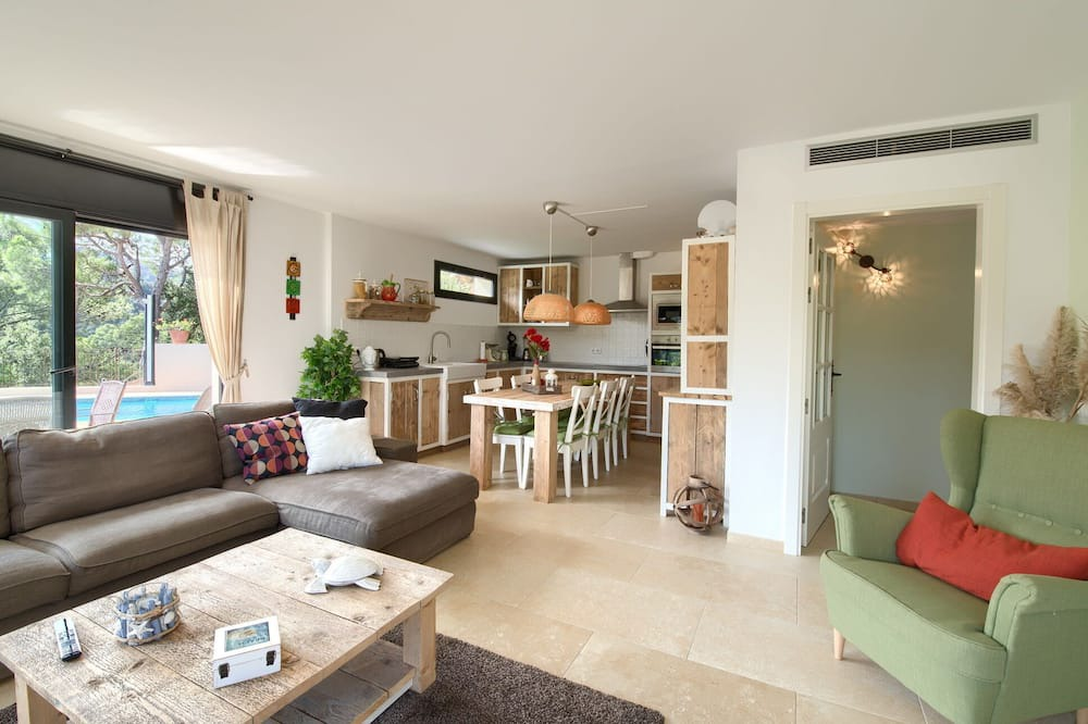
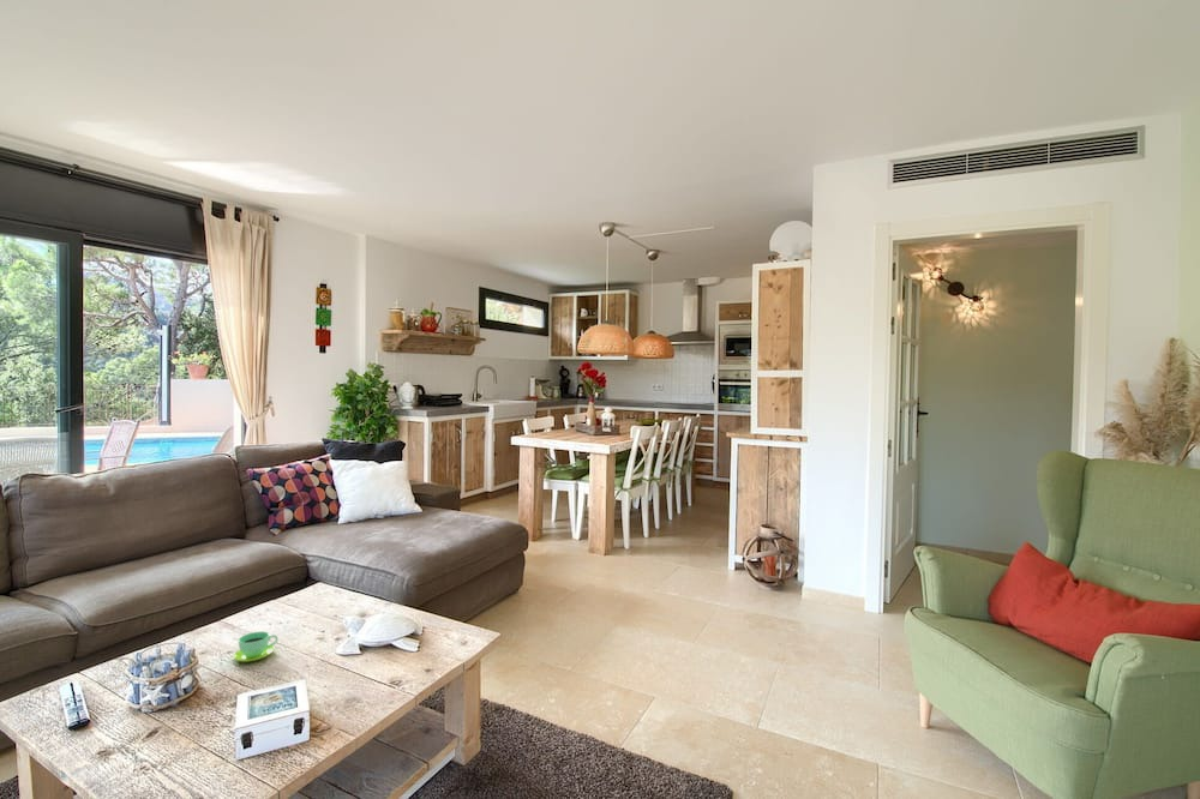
+ cup [232,631,280,663]
